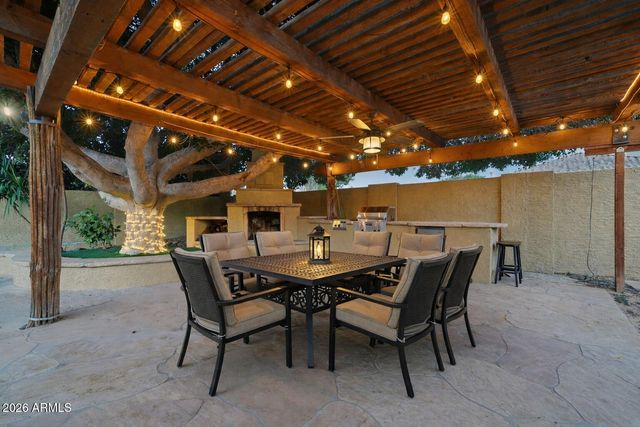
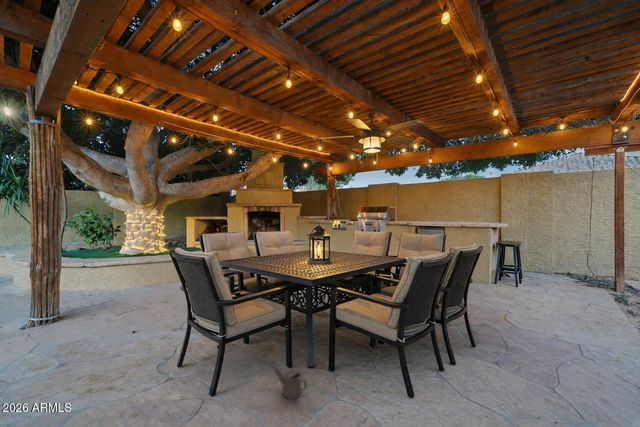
+ watering can [268,359,308,400]
